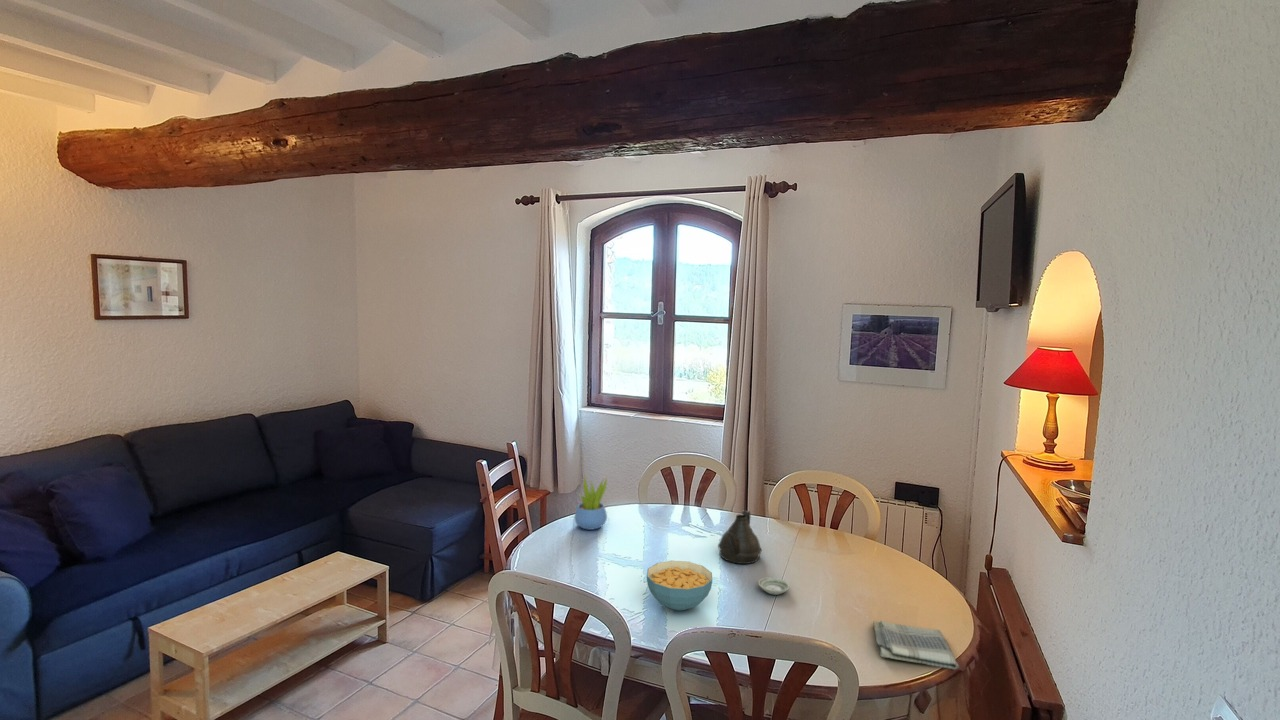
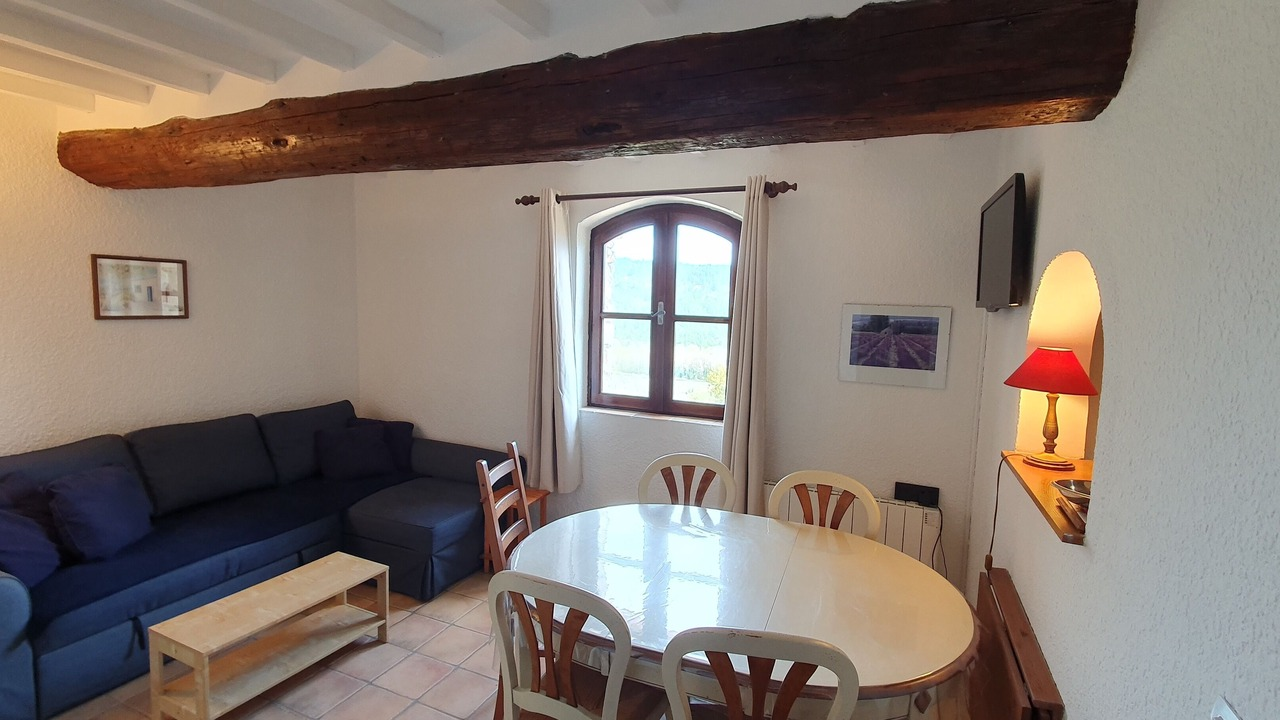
- succulent plant [573,474,608,531]
- saucer [757,577,791,596]
- dish towel [872,620,960,671]
- teapot [717,509,762,565]
- cereal bowl [646,560,713,612]
